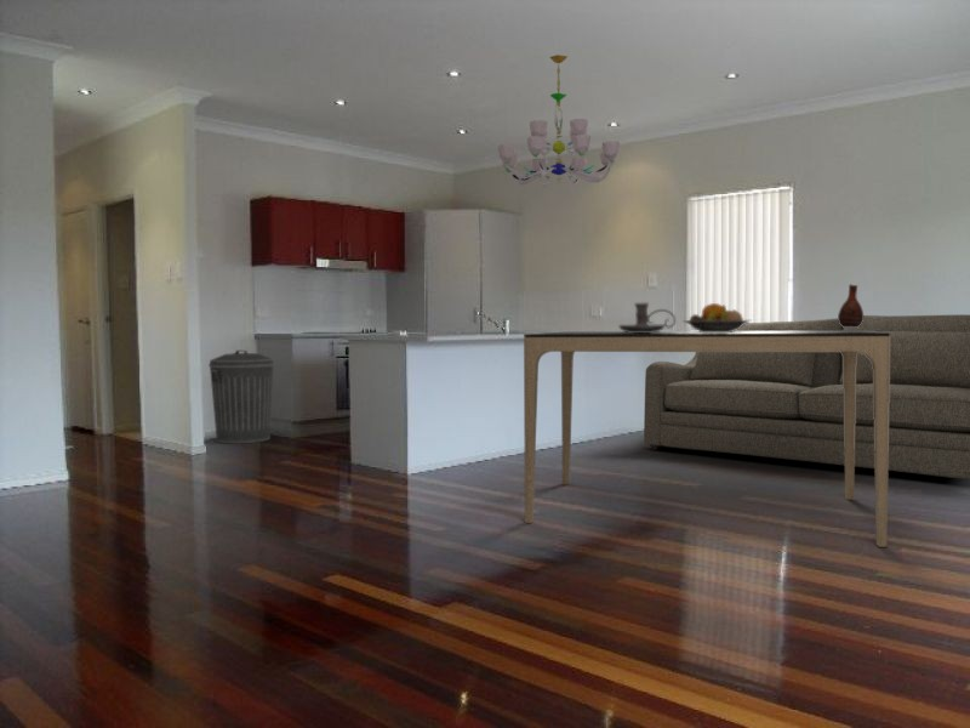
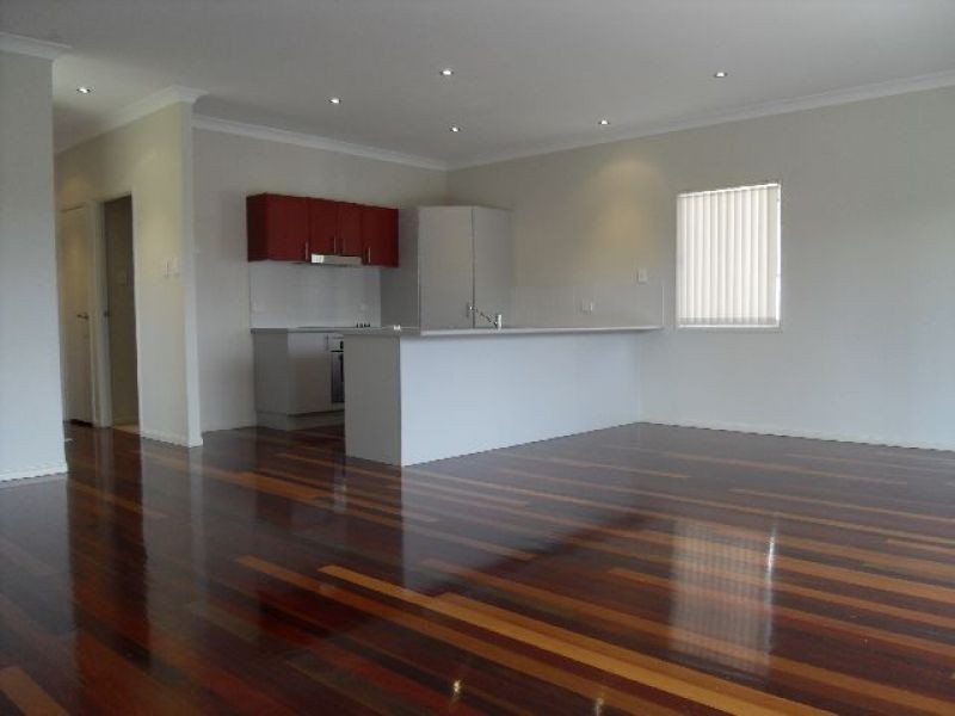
- trash can [207,349,275,444]
- chandelier [497,53,621,189]
- dining table [523,330,890,548]
- sofa [643,313,970,480]
- vase [837,283,865,328]
- candle holder [617,302,677,332]
- fruit bowl [681,302,752,332]
